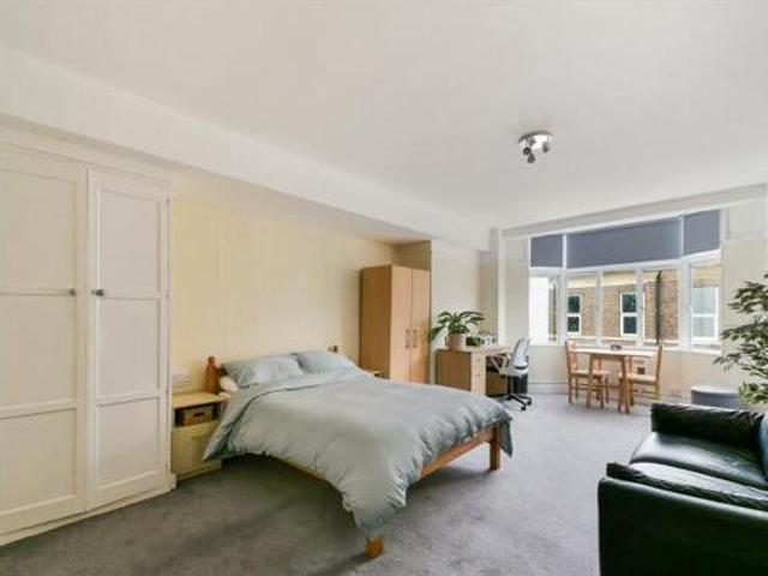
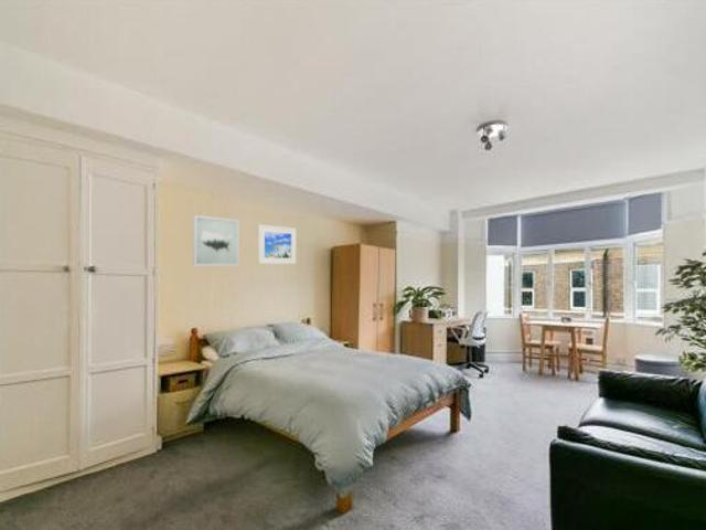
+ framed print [257,224,297,265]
+ wall art [192,214,240,267]
